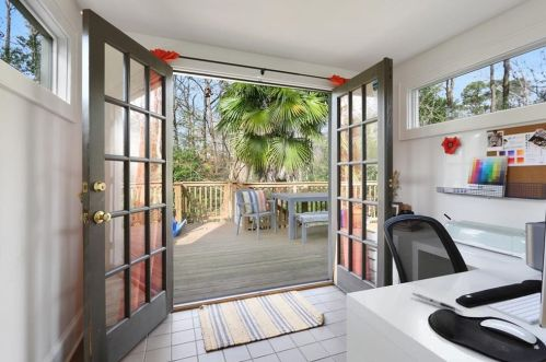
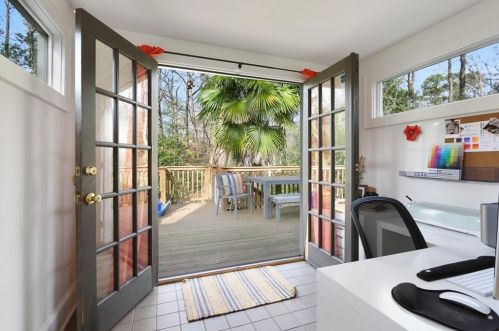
- pen [411,292,463,313]
